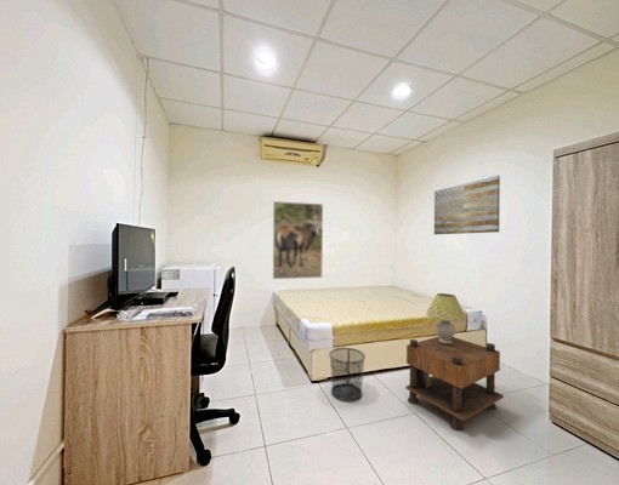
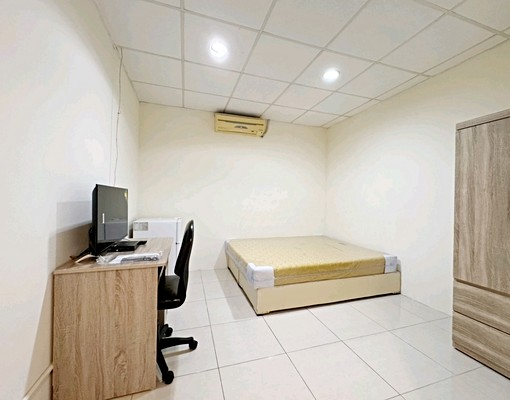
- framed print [272,200,324,280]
- nightstand [404,335,505,432]
- wall art [433,175,501,235]
- table lamp [425,292,467,344]
- trash can [328,347,367,403]
